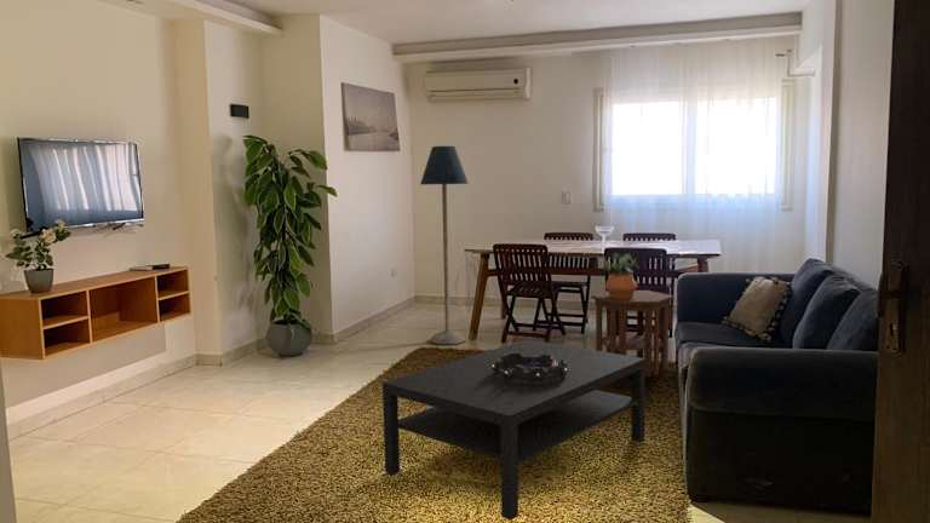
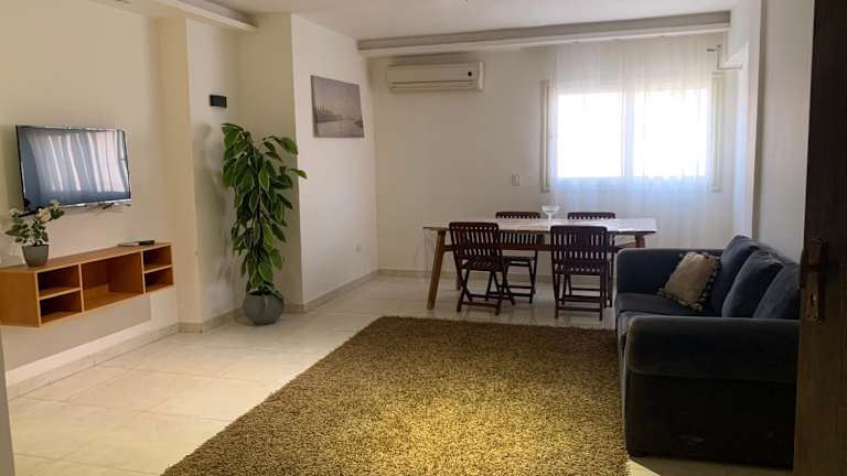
- decorative bowl [492,352,567,385]
- potted plant [602,252,642,299]
- side table [590,289,674,378]
- coffee table [381,338,647,522]
- floor lamp [419,144,470,345]
